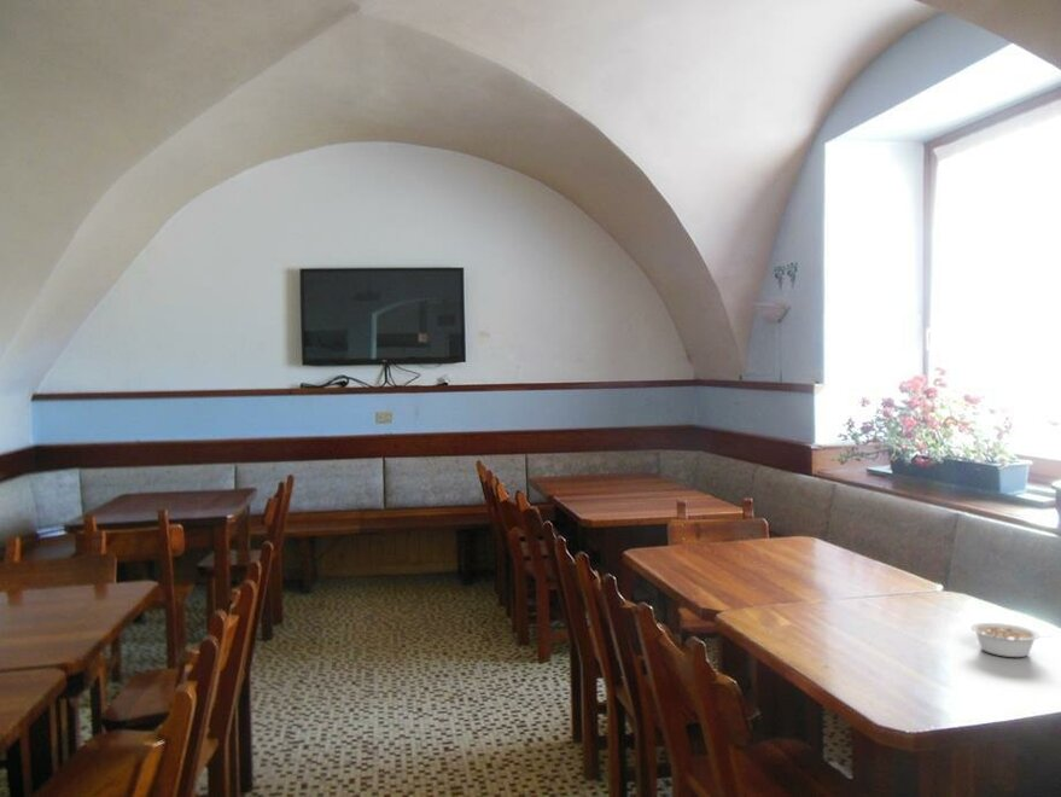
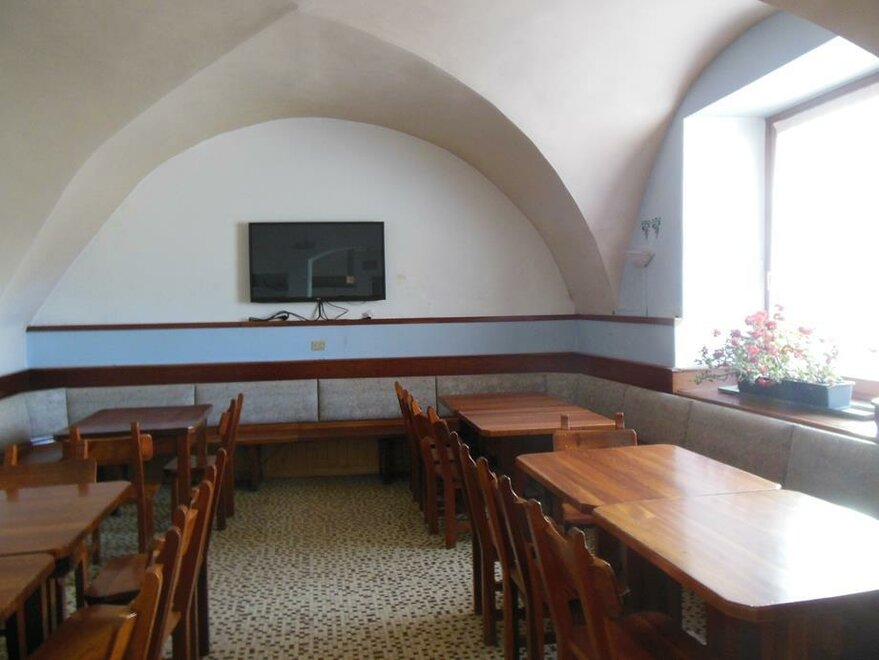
- legume [969,622,1050,658]
